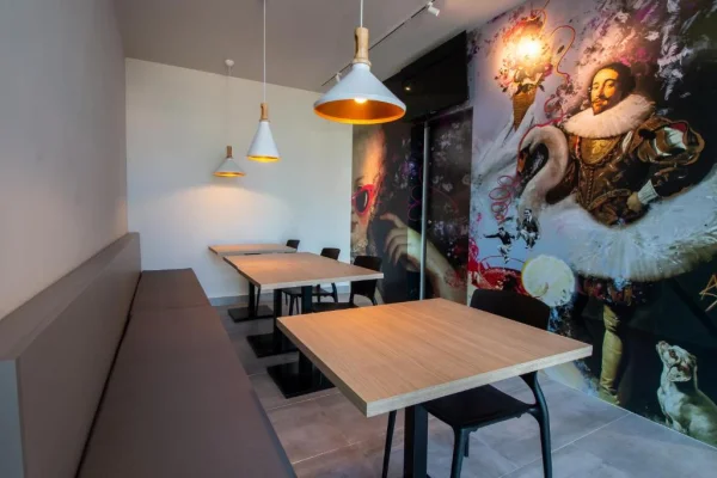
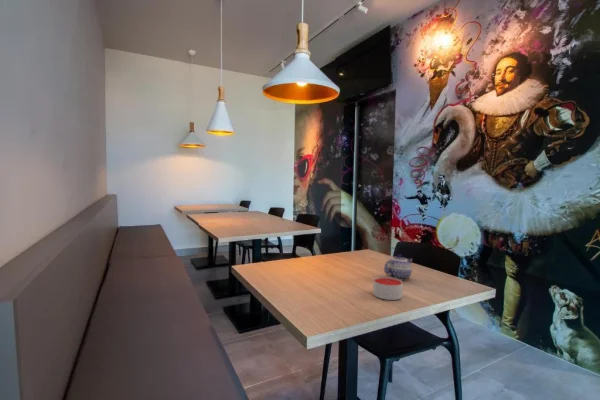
+ teapot [383,253,414,281]
+ candle [372,276,404,301]
